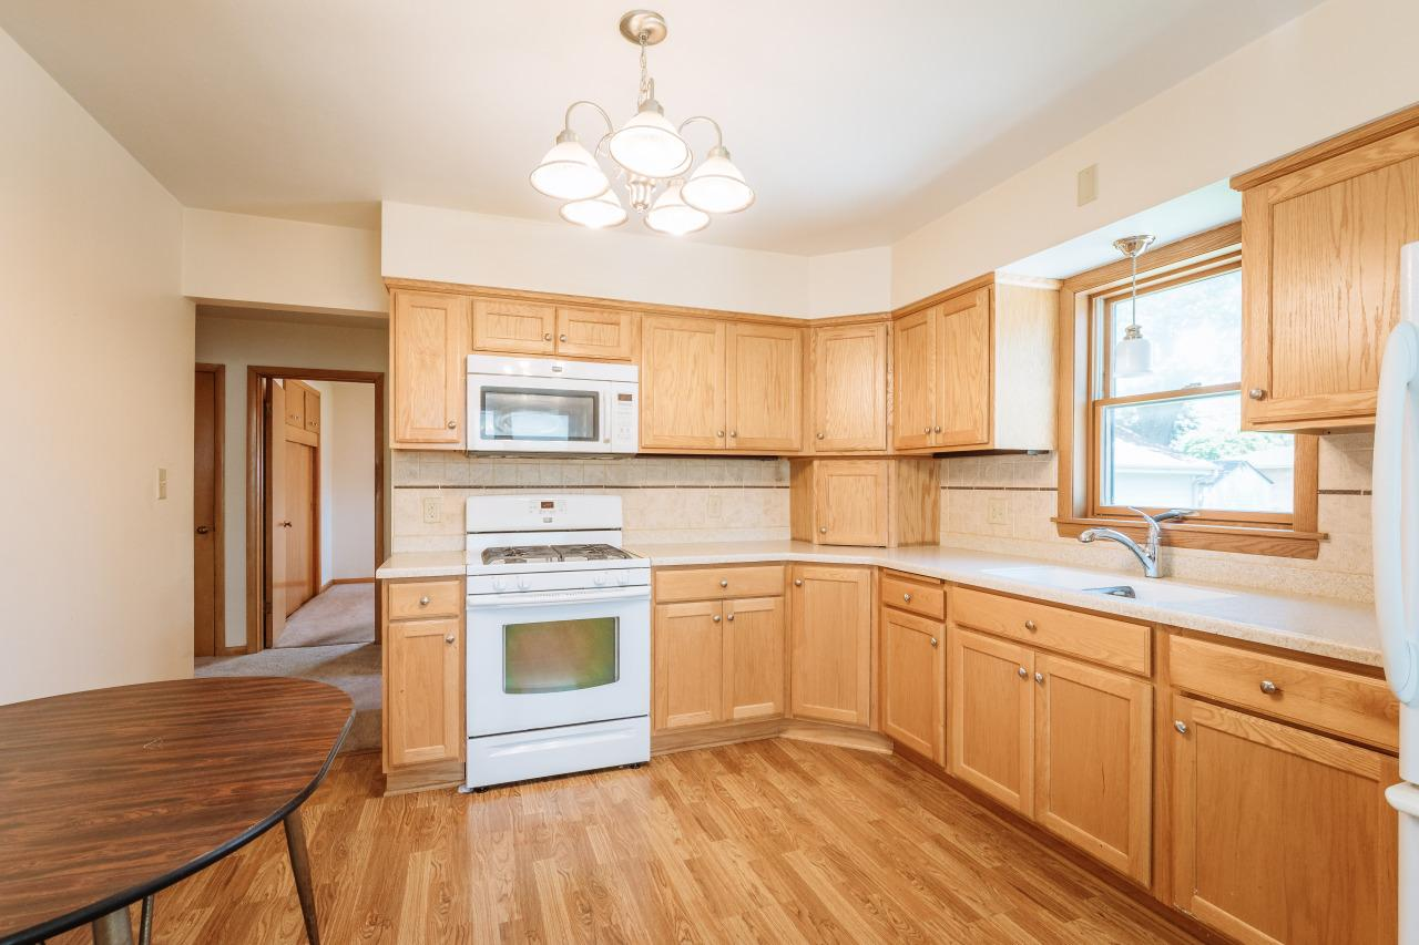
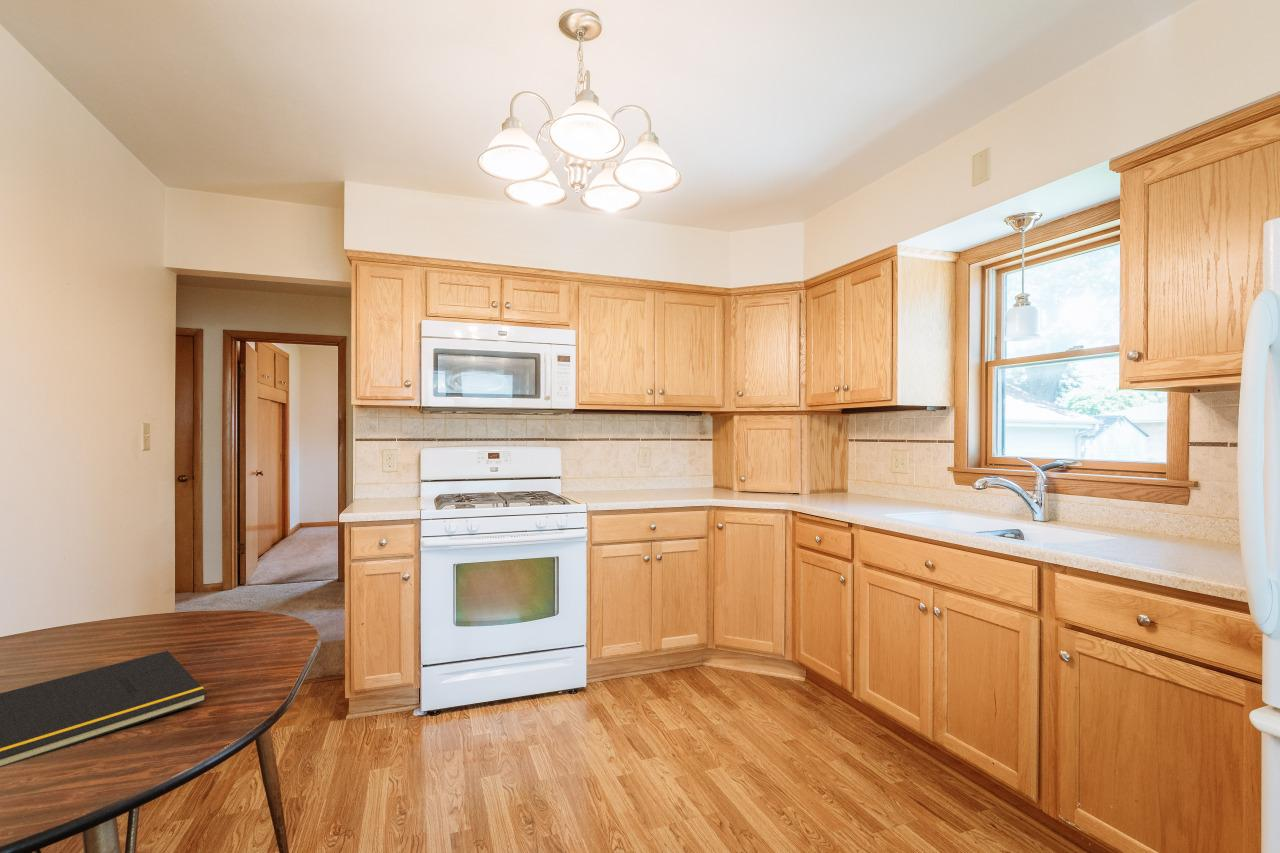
+ notepad [0,650,208,768]
